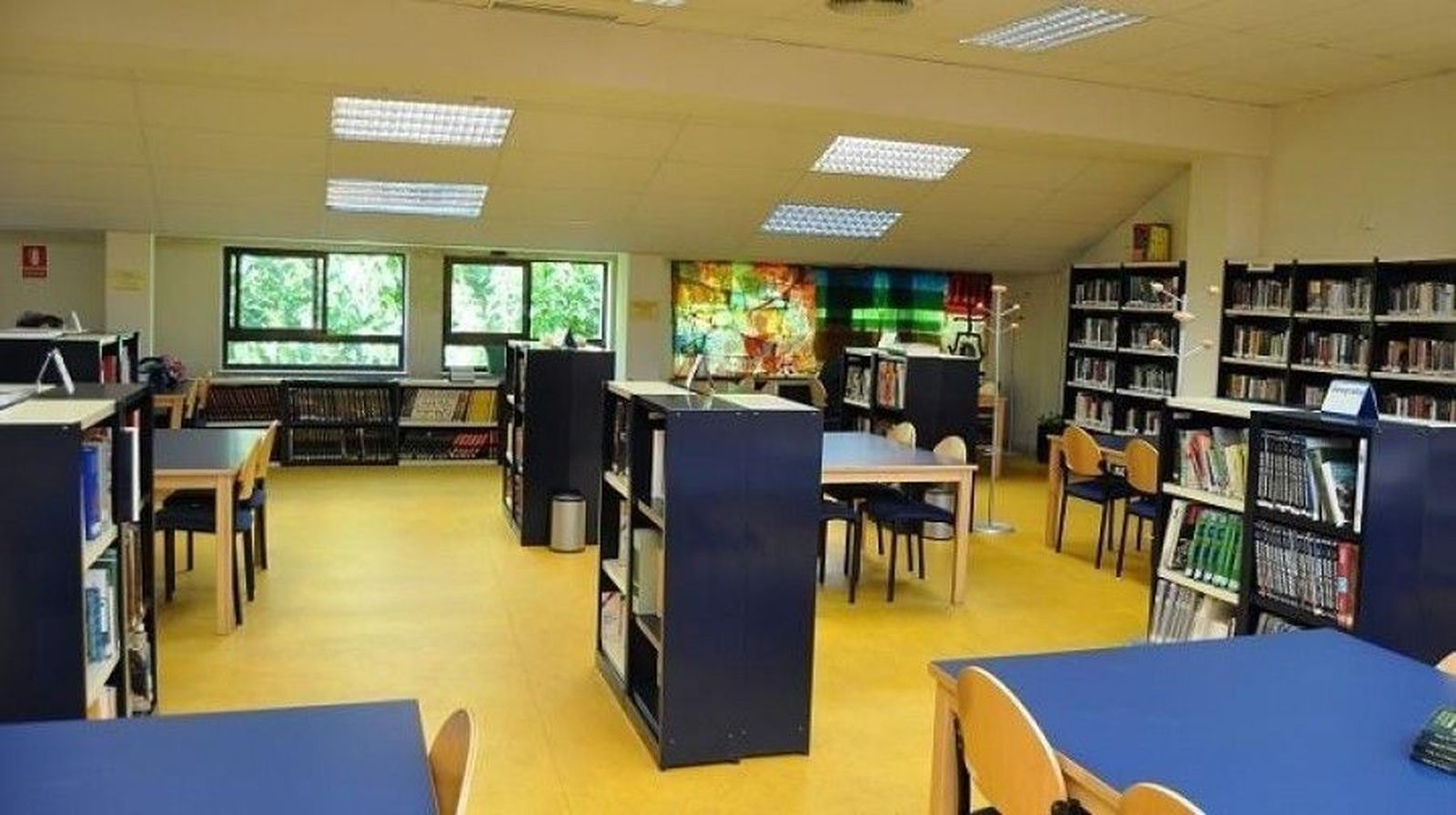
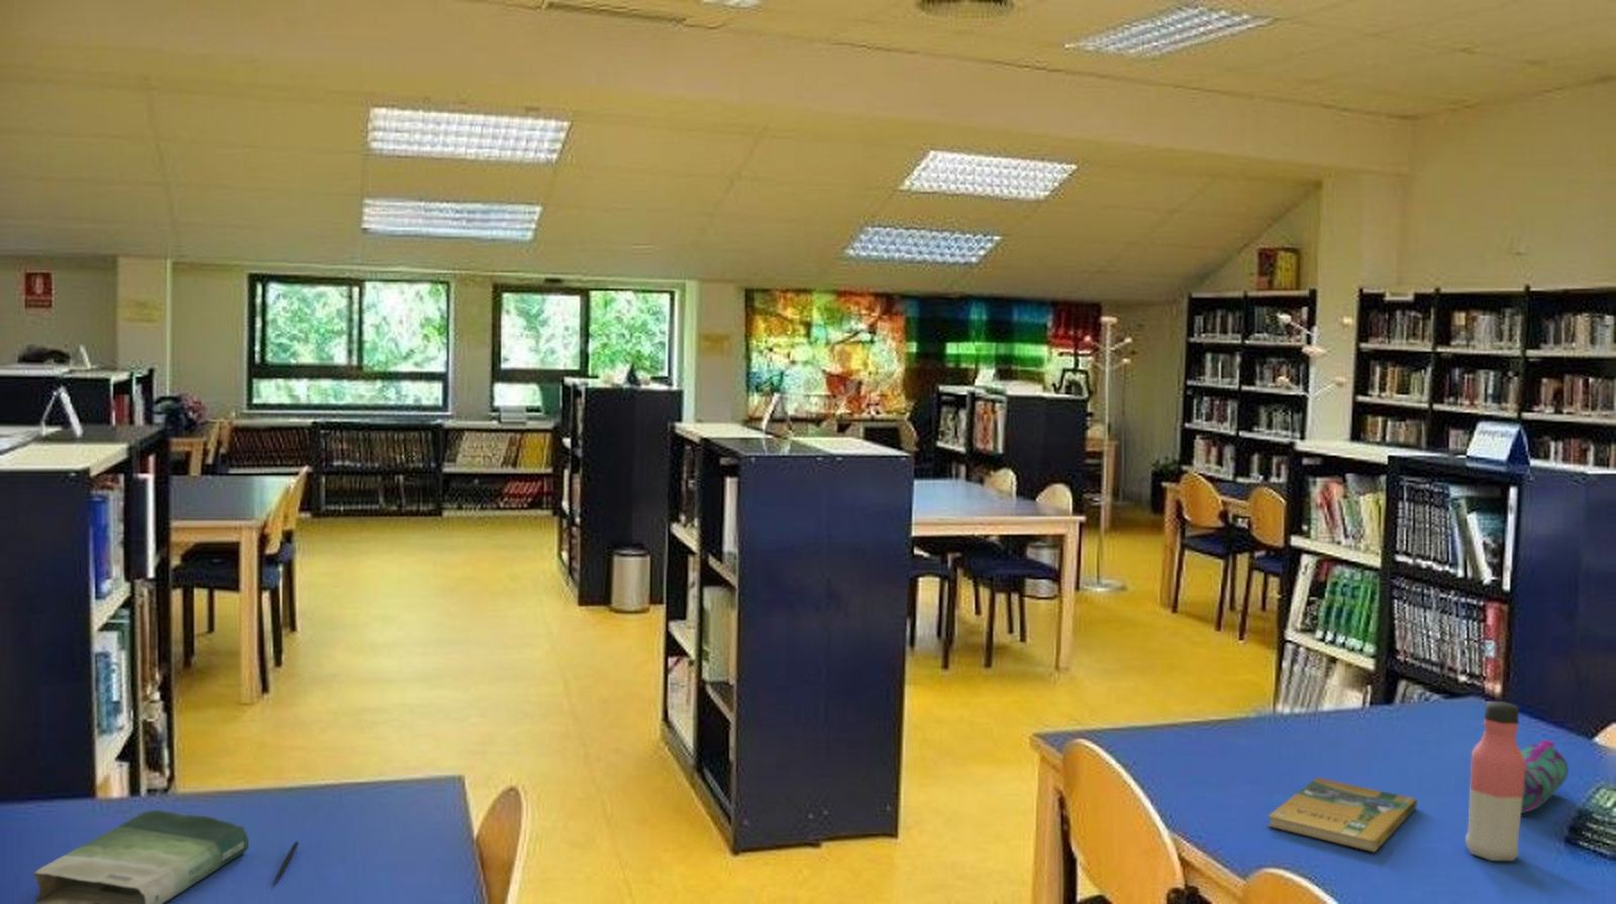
+ pencil case [1521,739,1568,814]
+ pen [274,841,300,885]
+ booklet [1266,776,1418,853]
+ book [31,809,251,904]
+ water bottle [1465,700,1526,862]
